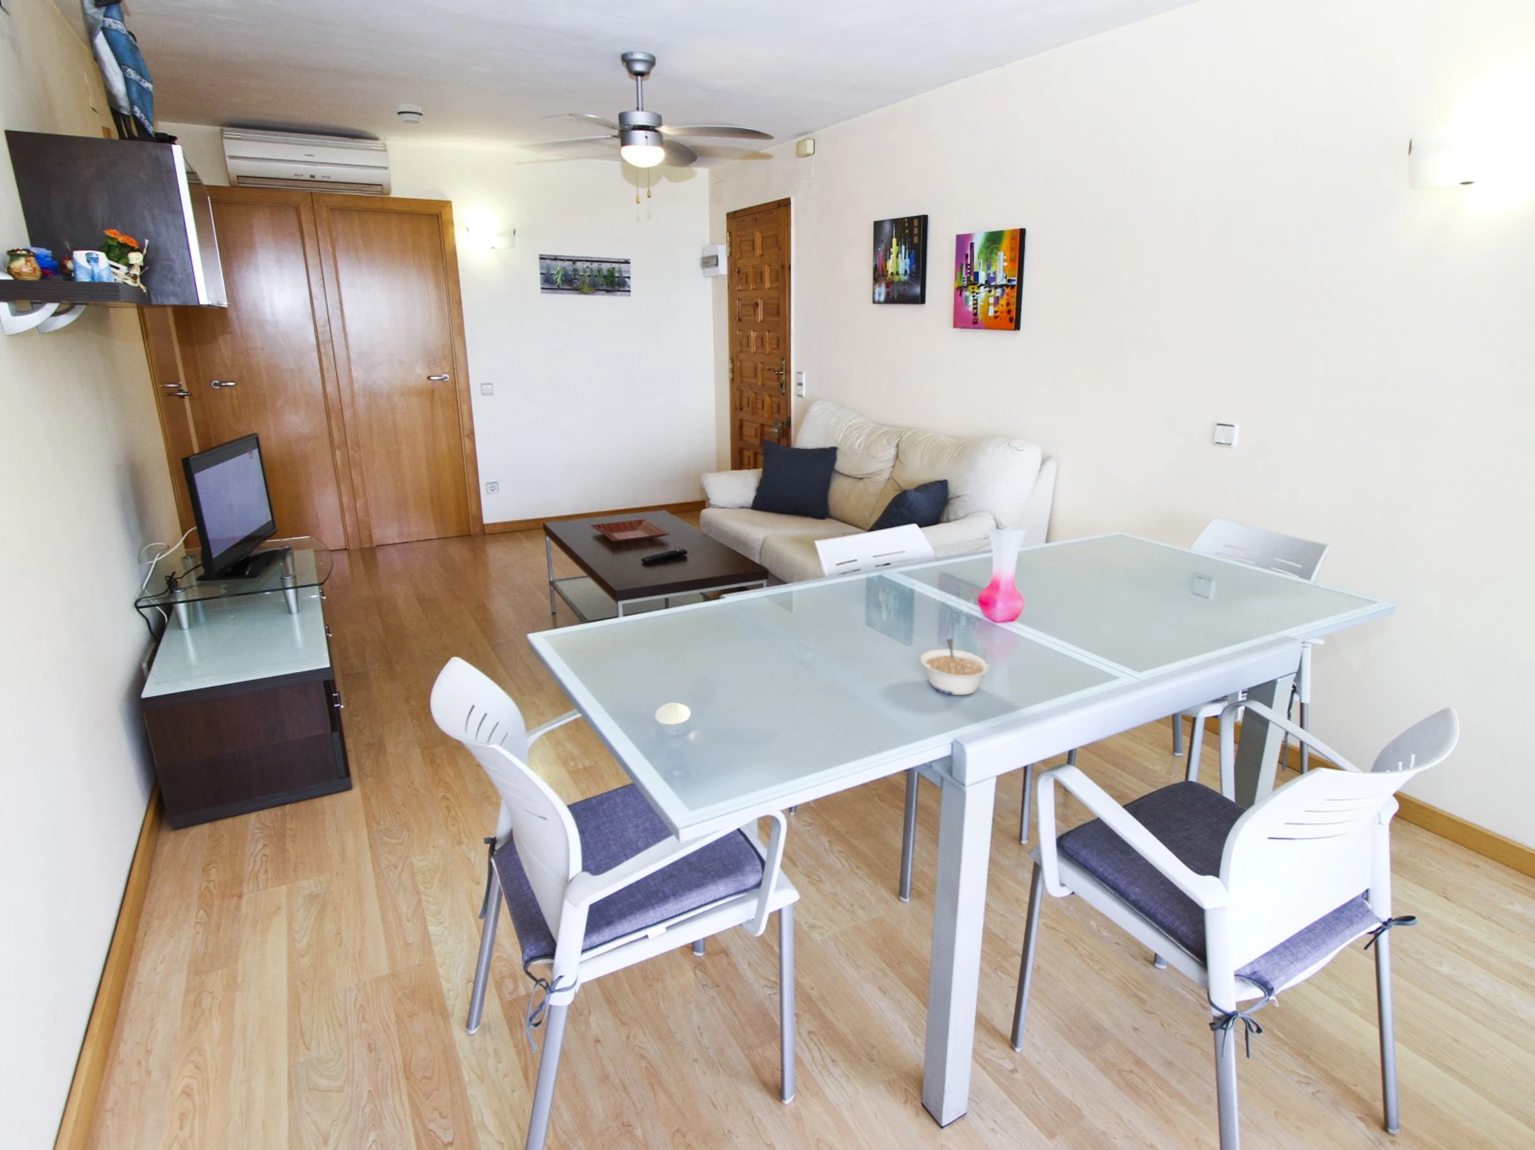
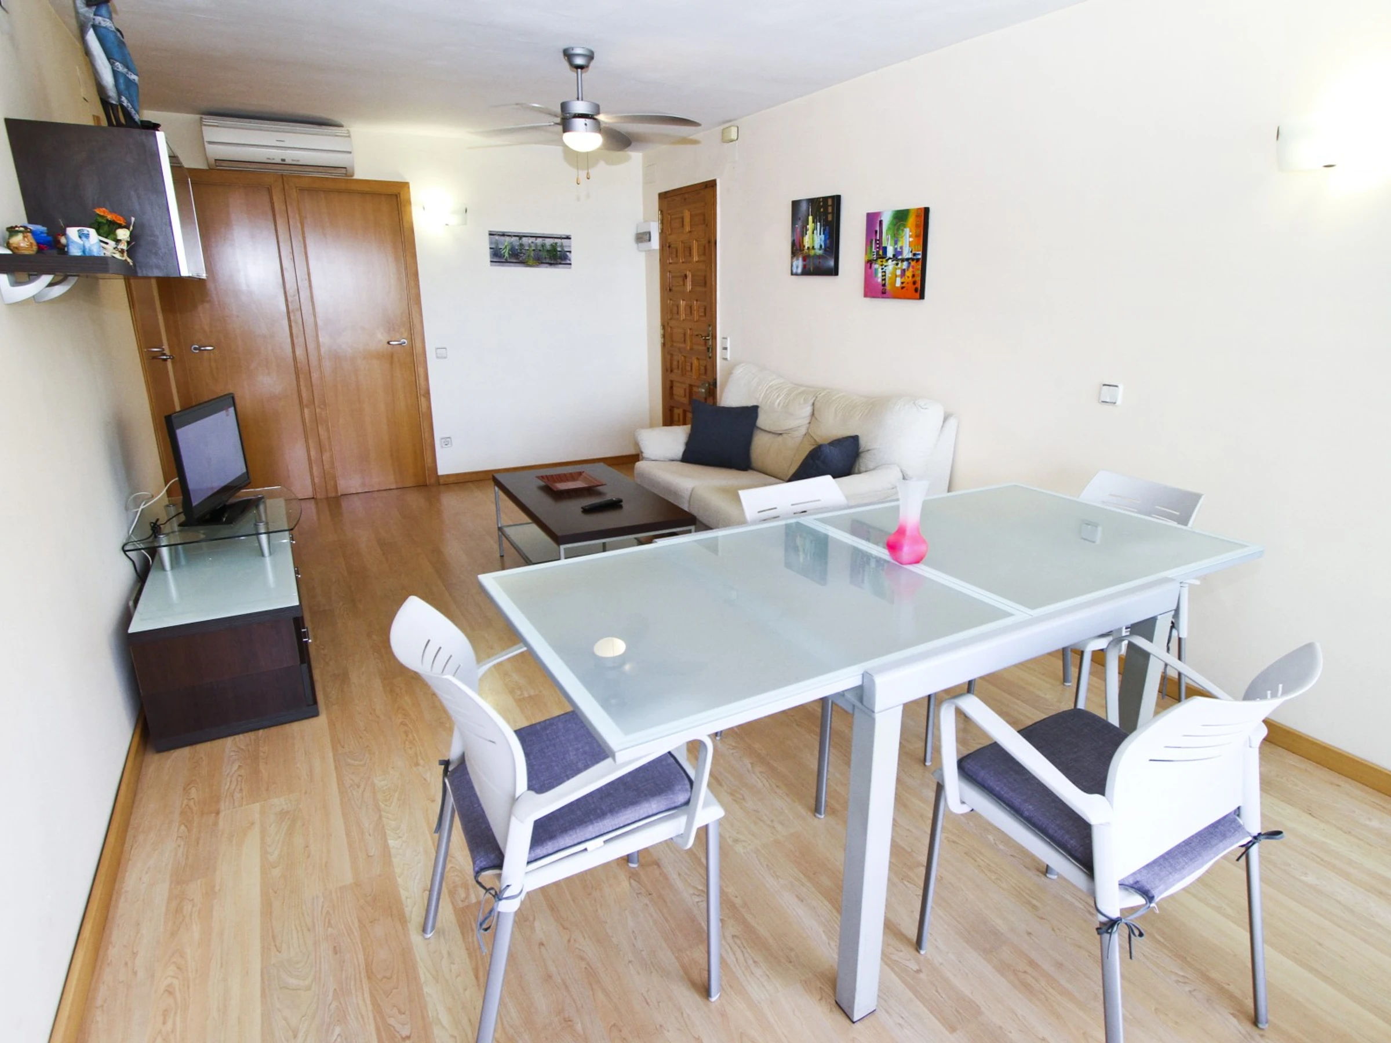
- legume [920,638,991,696]
- smoke detector [396,103,424,124]
